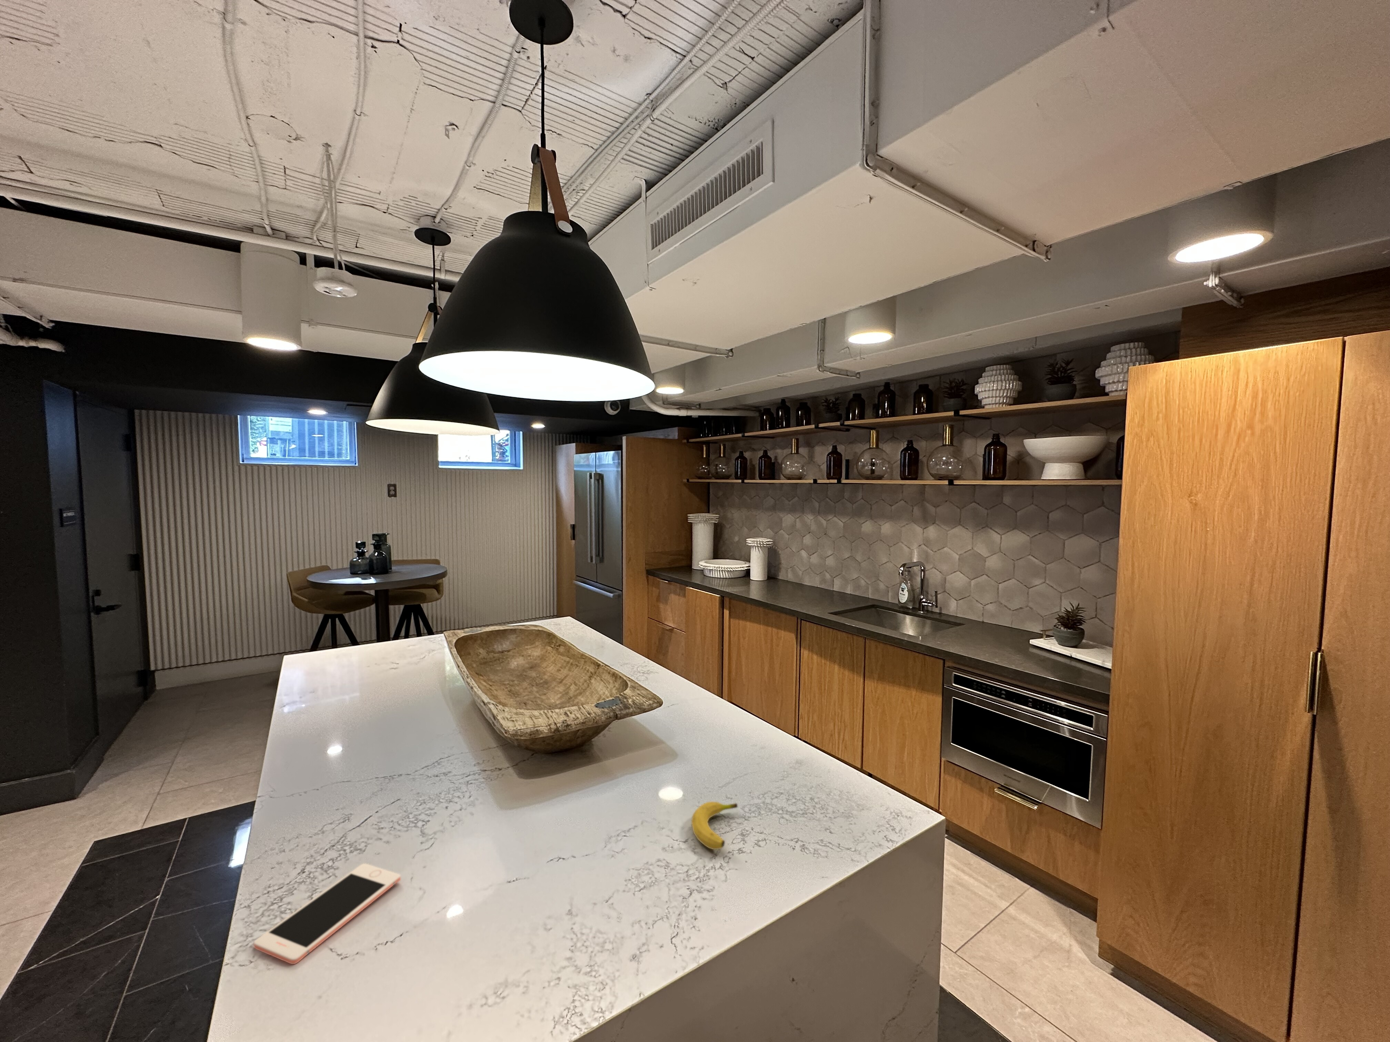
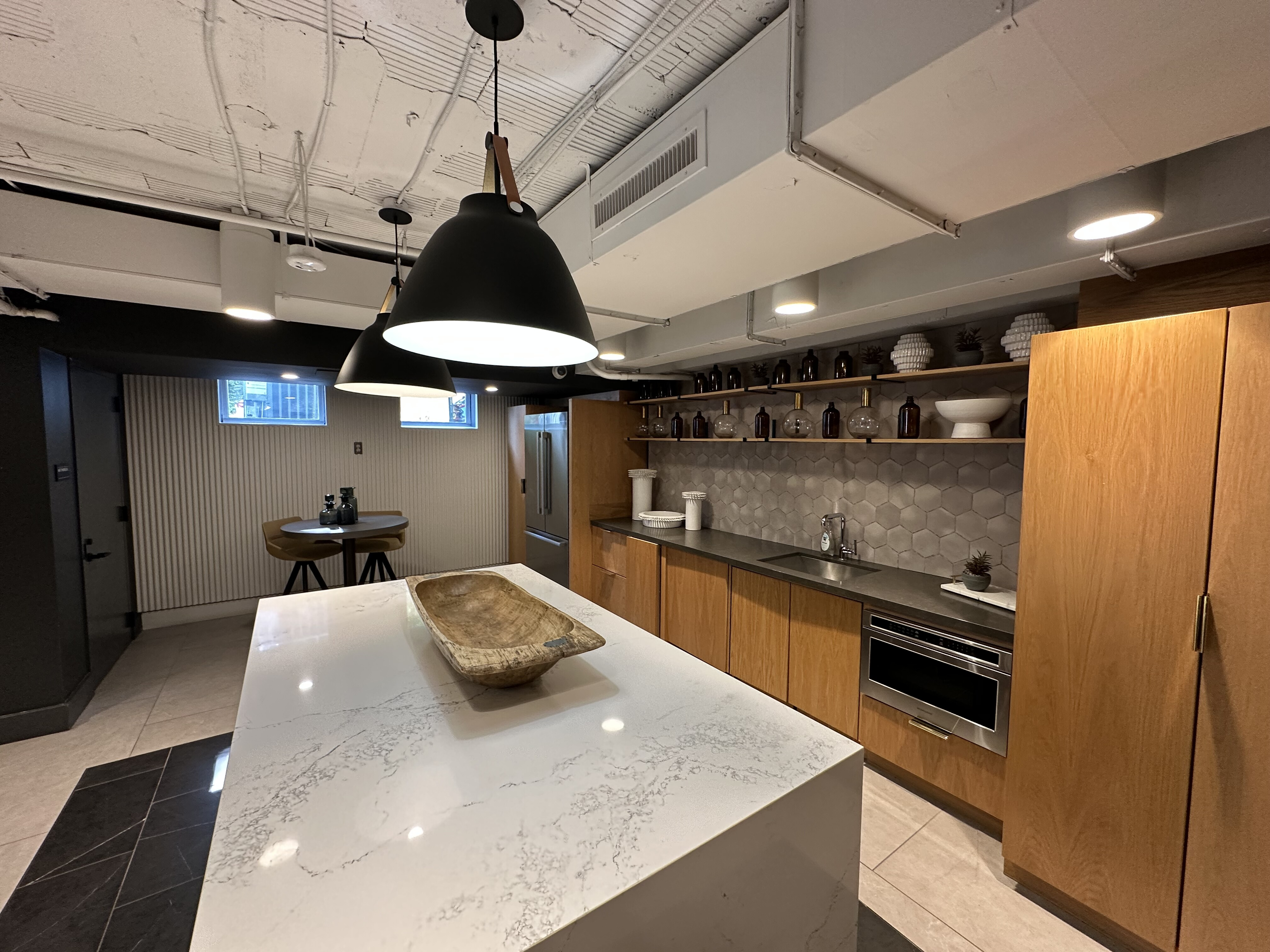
- cell phone [254,864,401,964]
- fruit [691,801,738,850]
